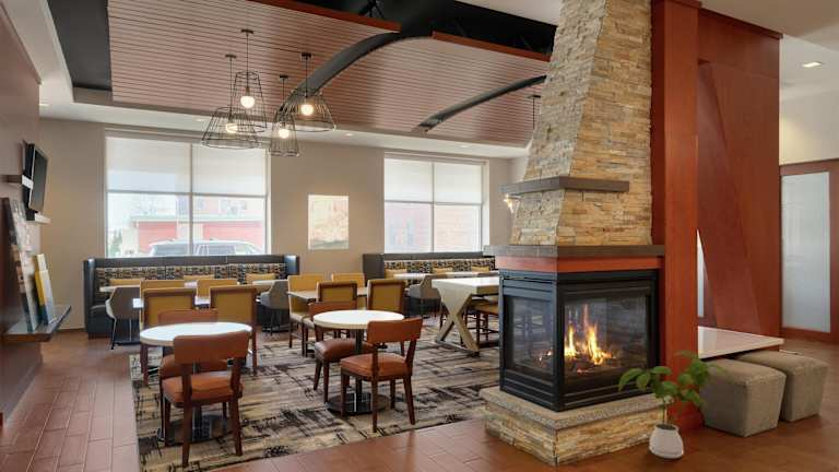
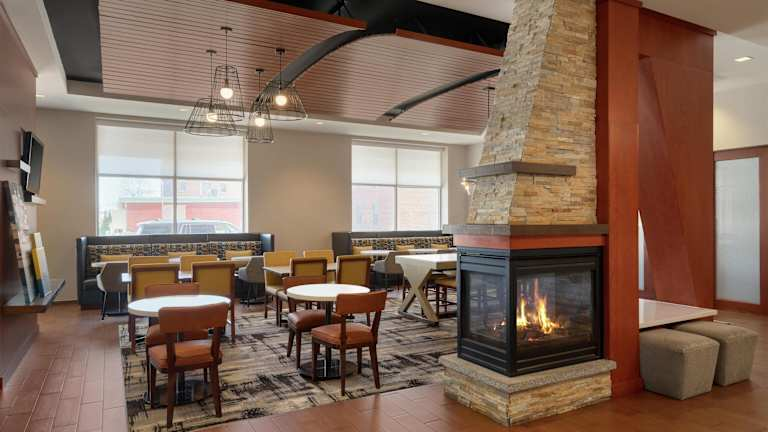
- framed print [307,193,350,250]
- house plant [618,350,736,459]
